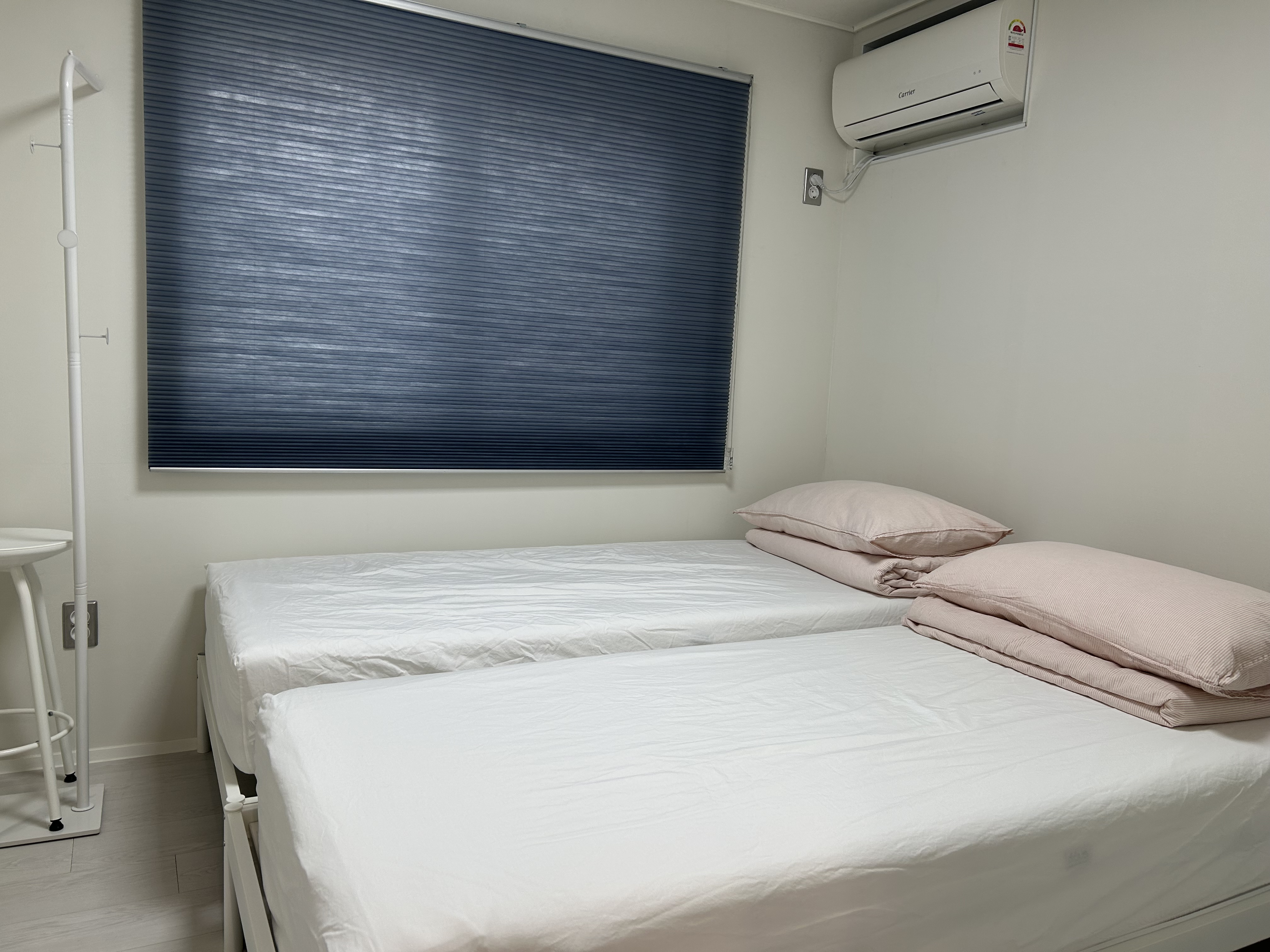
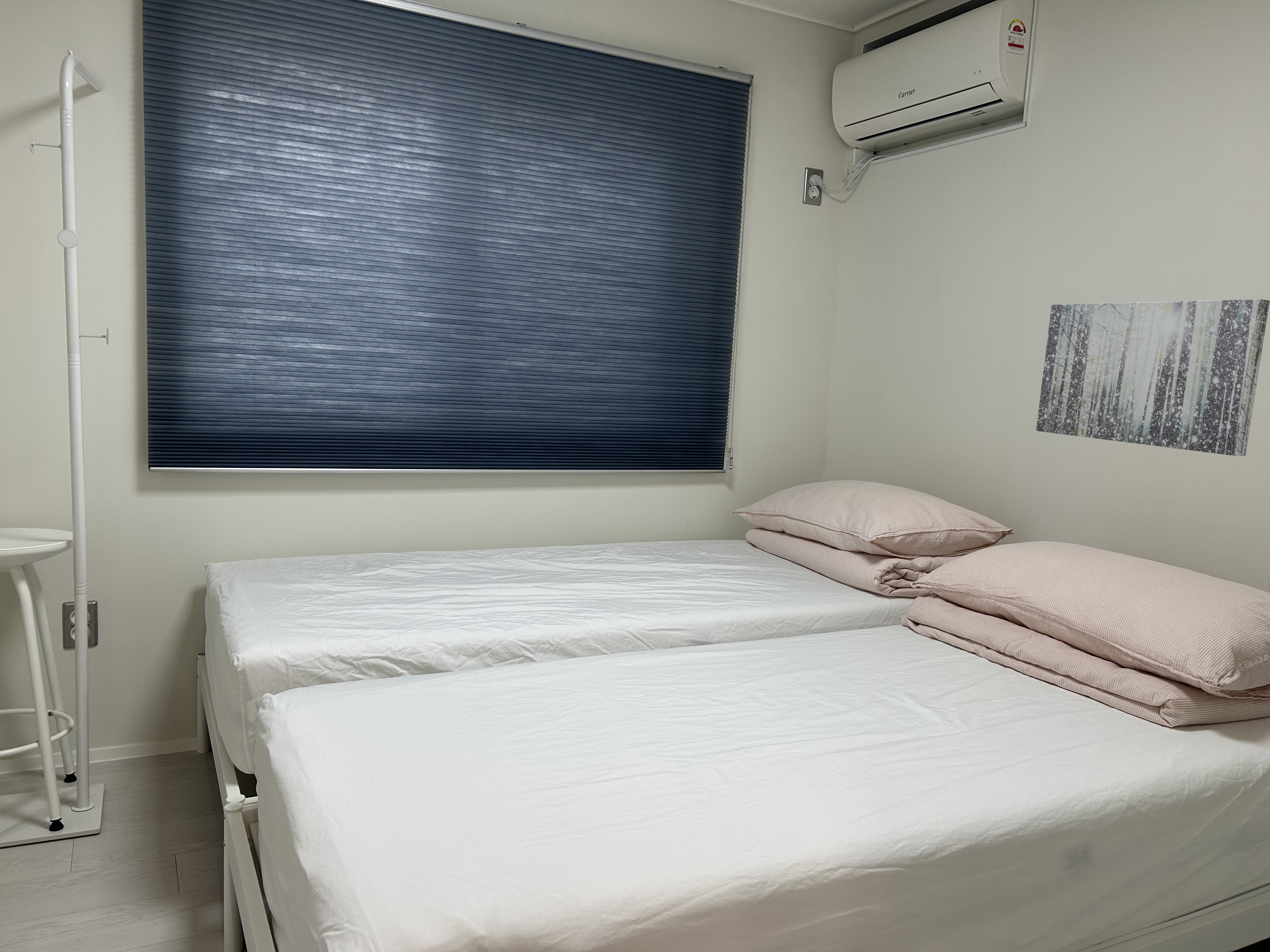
+ wall art [1036,299,1270,456]
